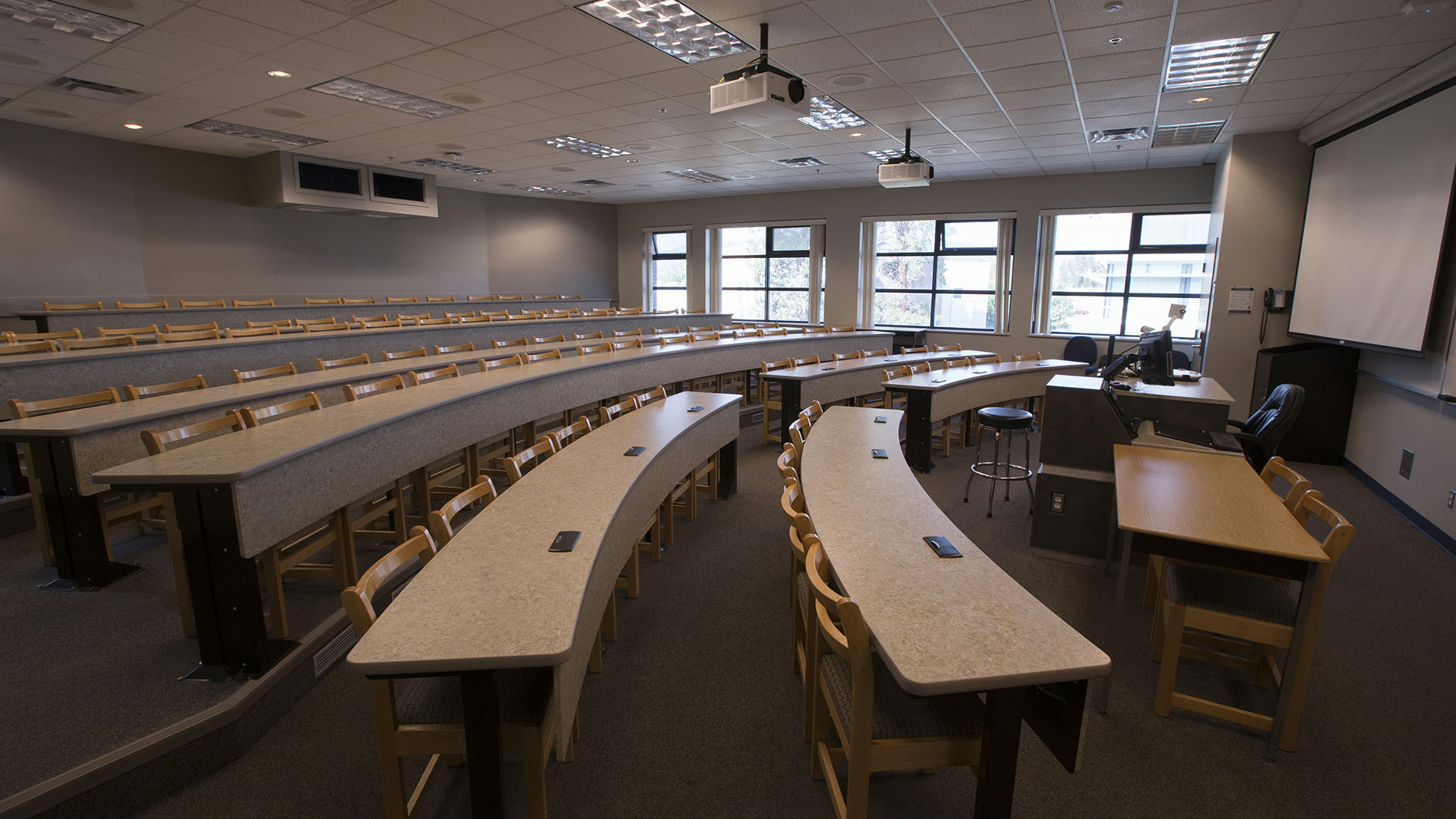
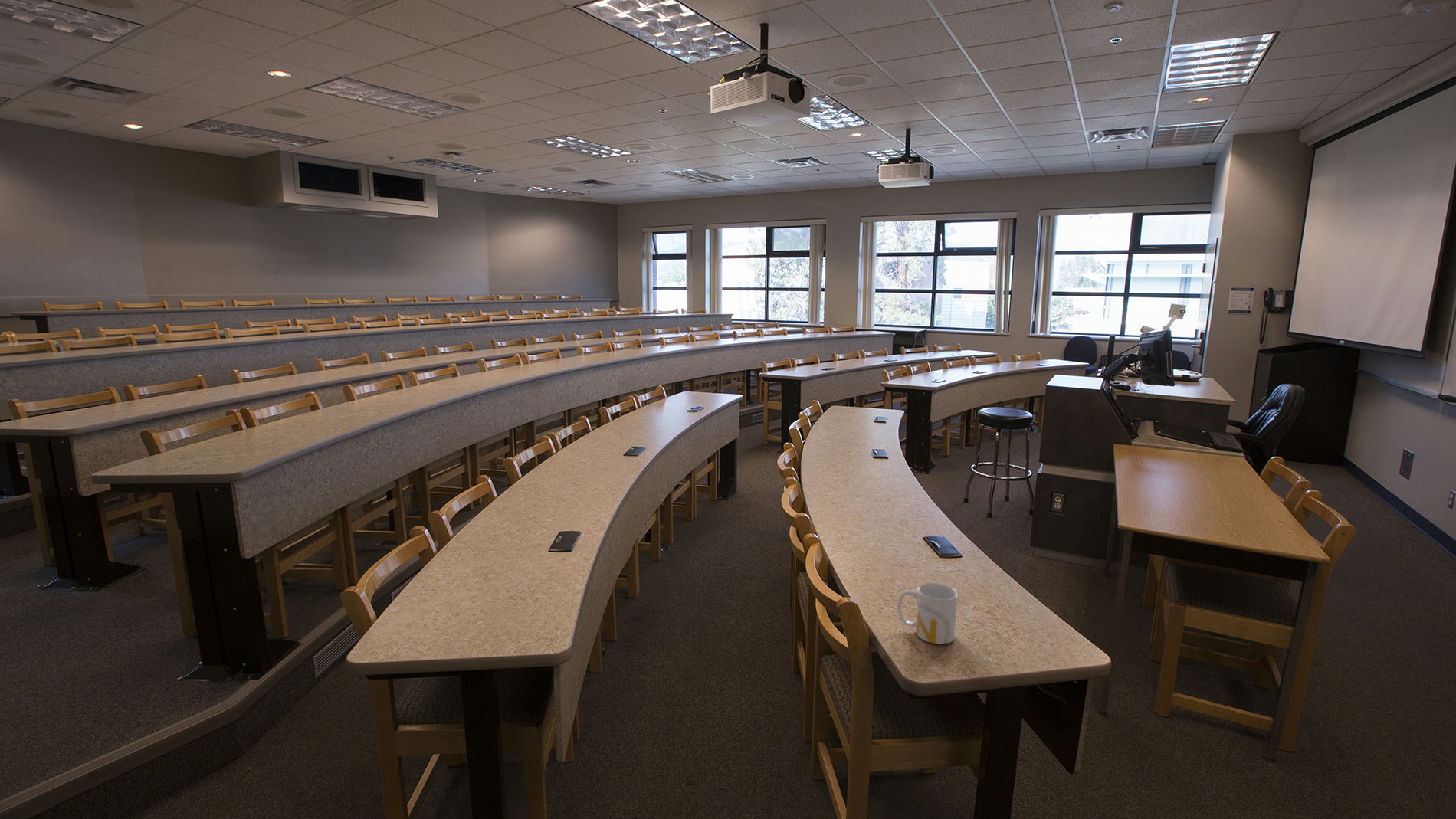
+ mug [897,582,959,645]
